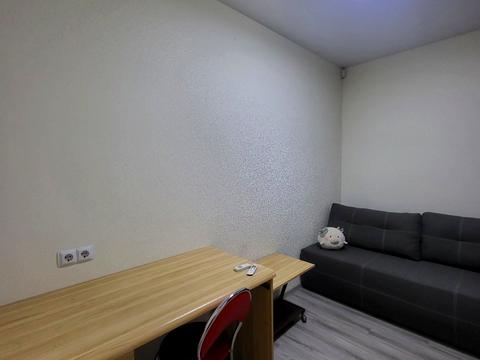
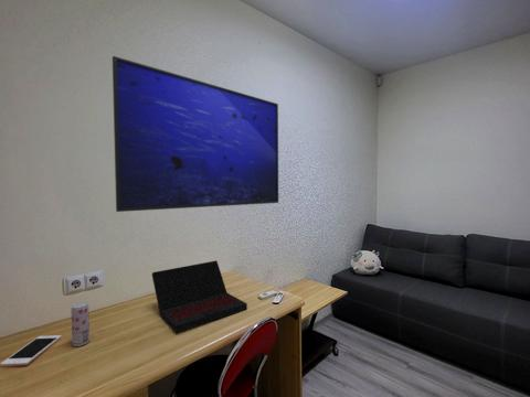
+ cell phone [0,334,63,367]
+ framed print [112,55,279,213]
+ laptop [151,259,248,333]
+ beverage can [71,301,91,347]
